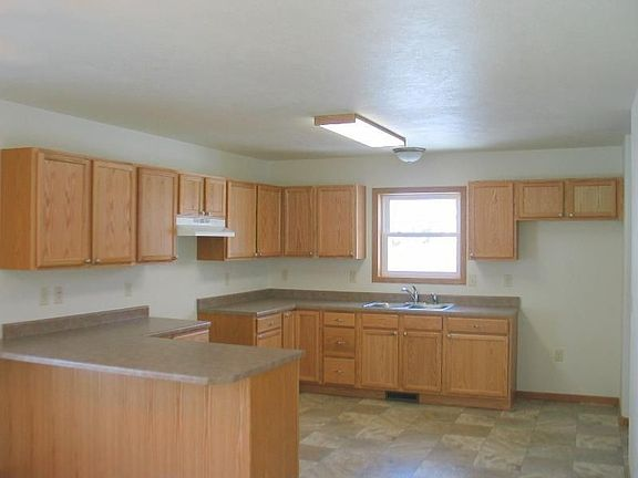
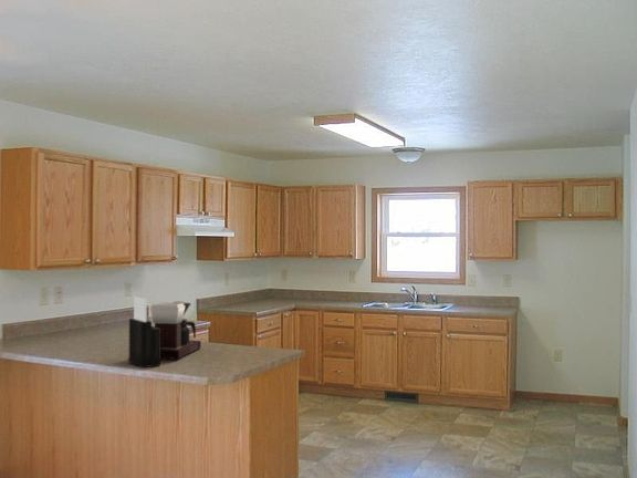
+ knife block [128,295,161,368]
+ coffee maker [149,300,202,361]
